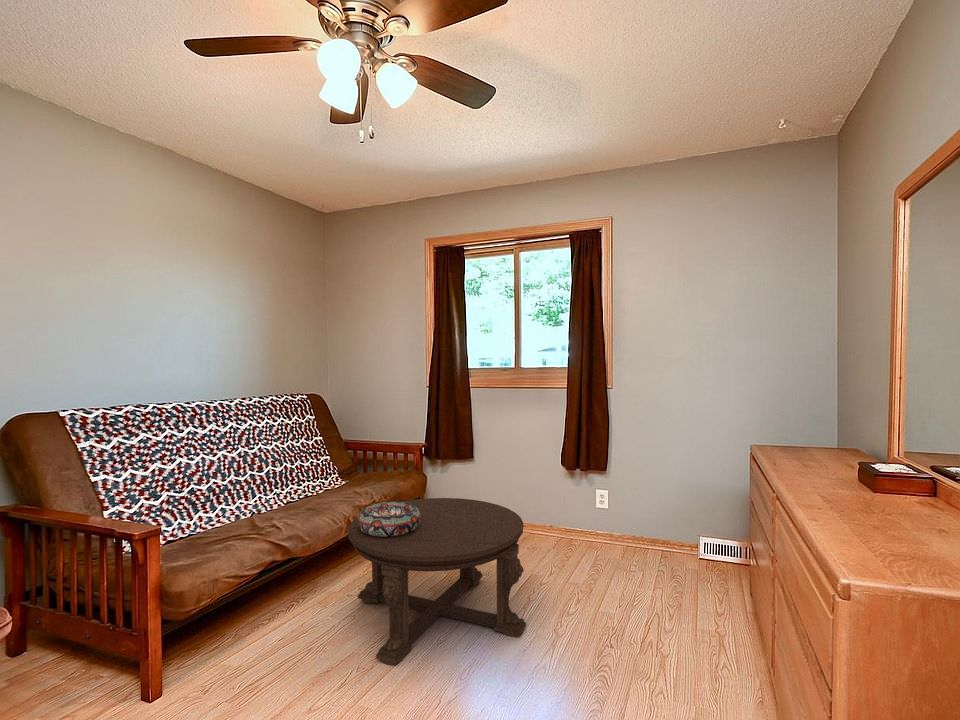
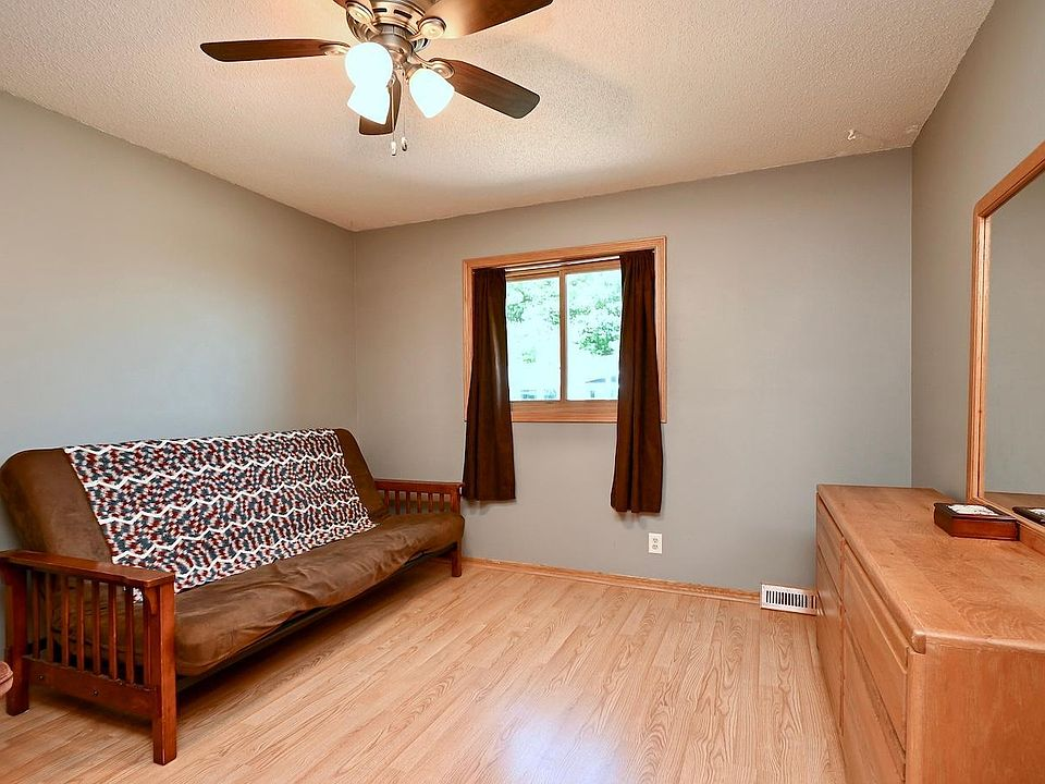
- coffee table [347,497,527,666]
- decorative bowl [357,500,421,537]
